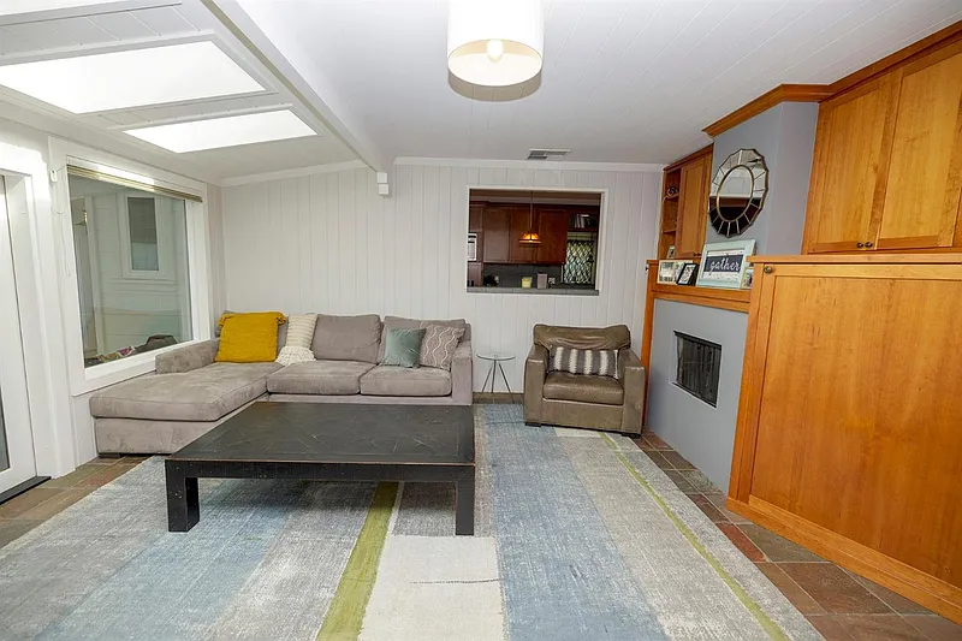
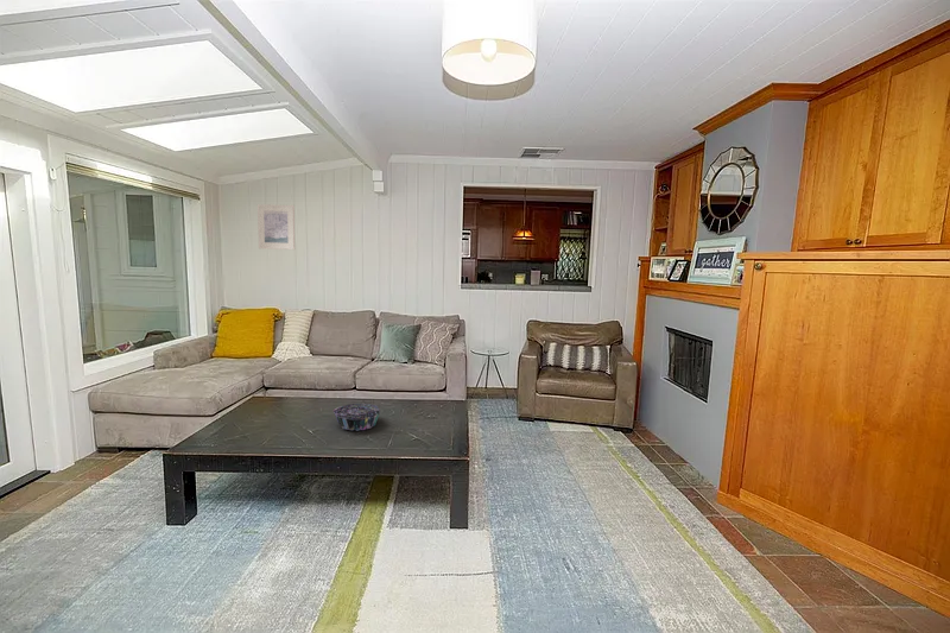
+ decorative bowl [332,403,381,432]
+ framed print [256,203,296,251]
